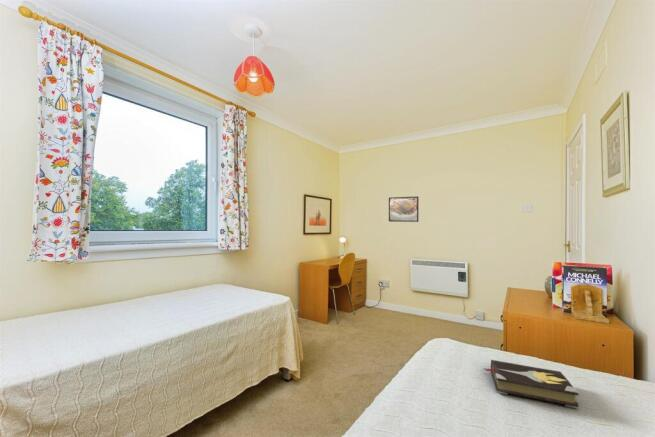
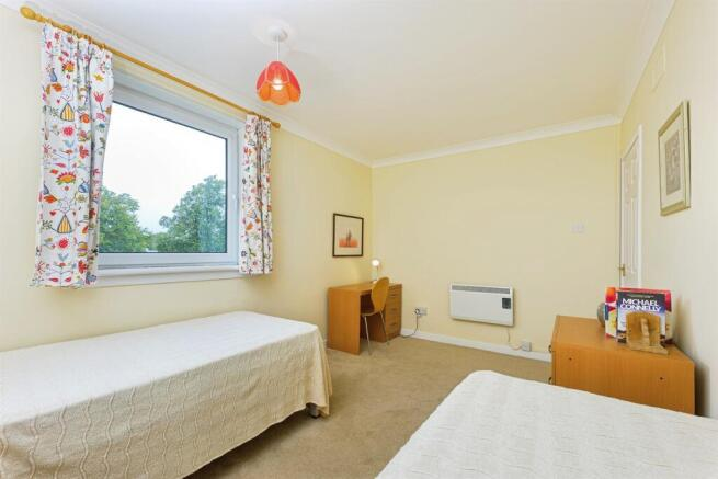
- hardback book [482,359,580,410]
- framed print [388,195,420,223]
